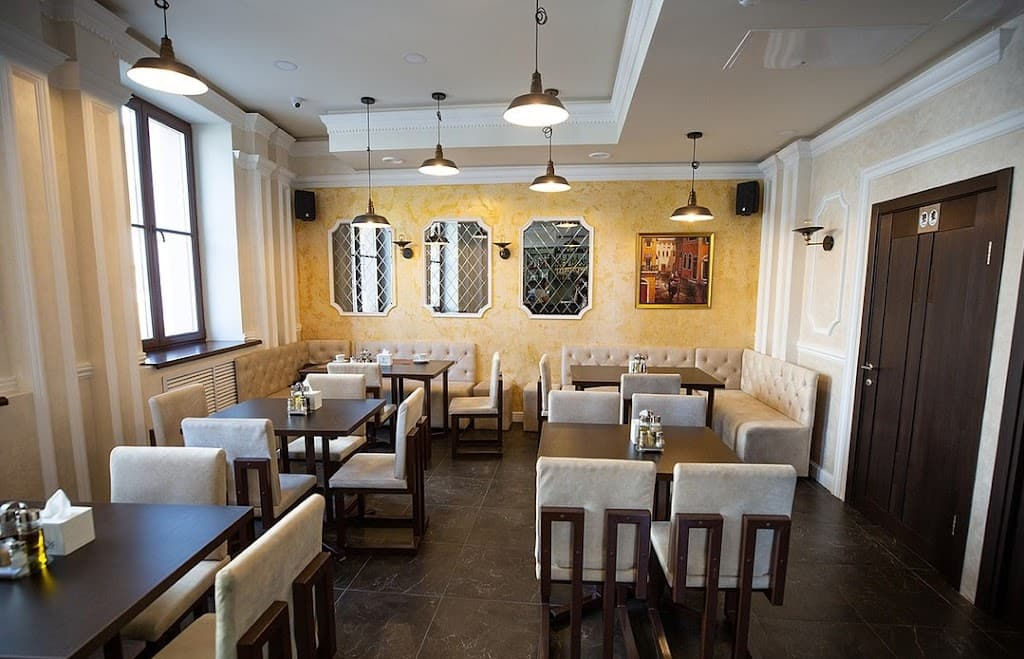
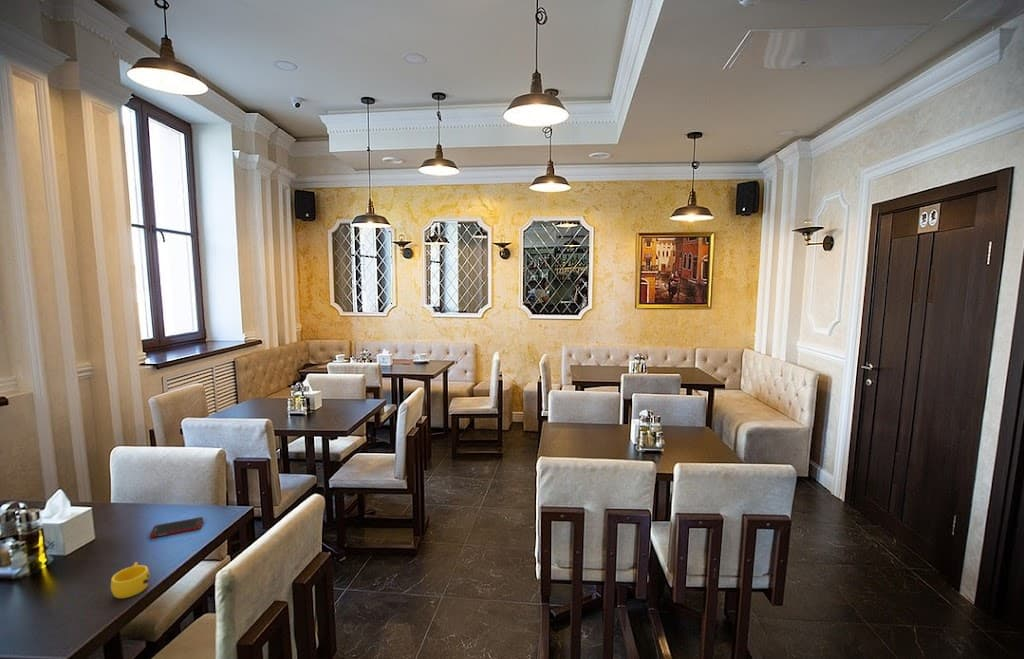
+ cell phone [149,516,204,539]
+ cup [110,561,151,599]
